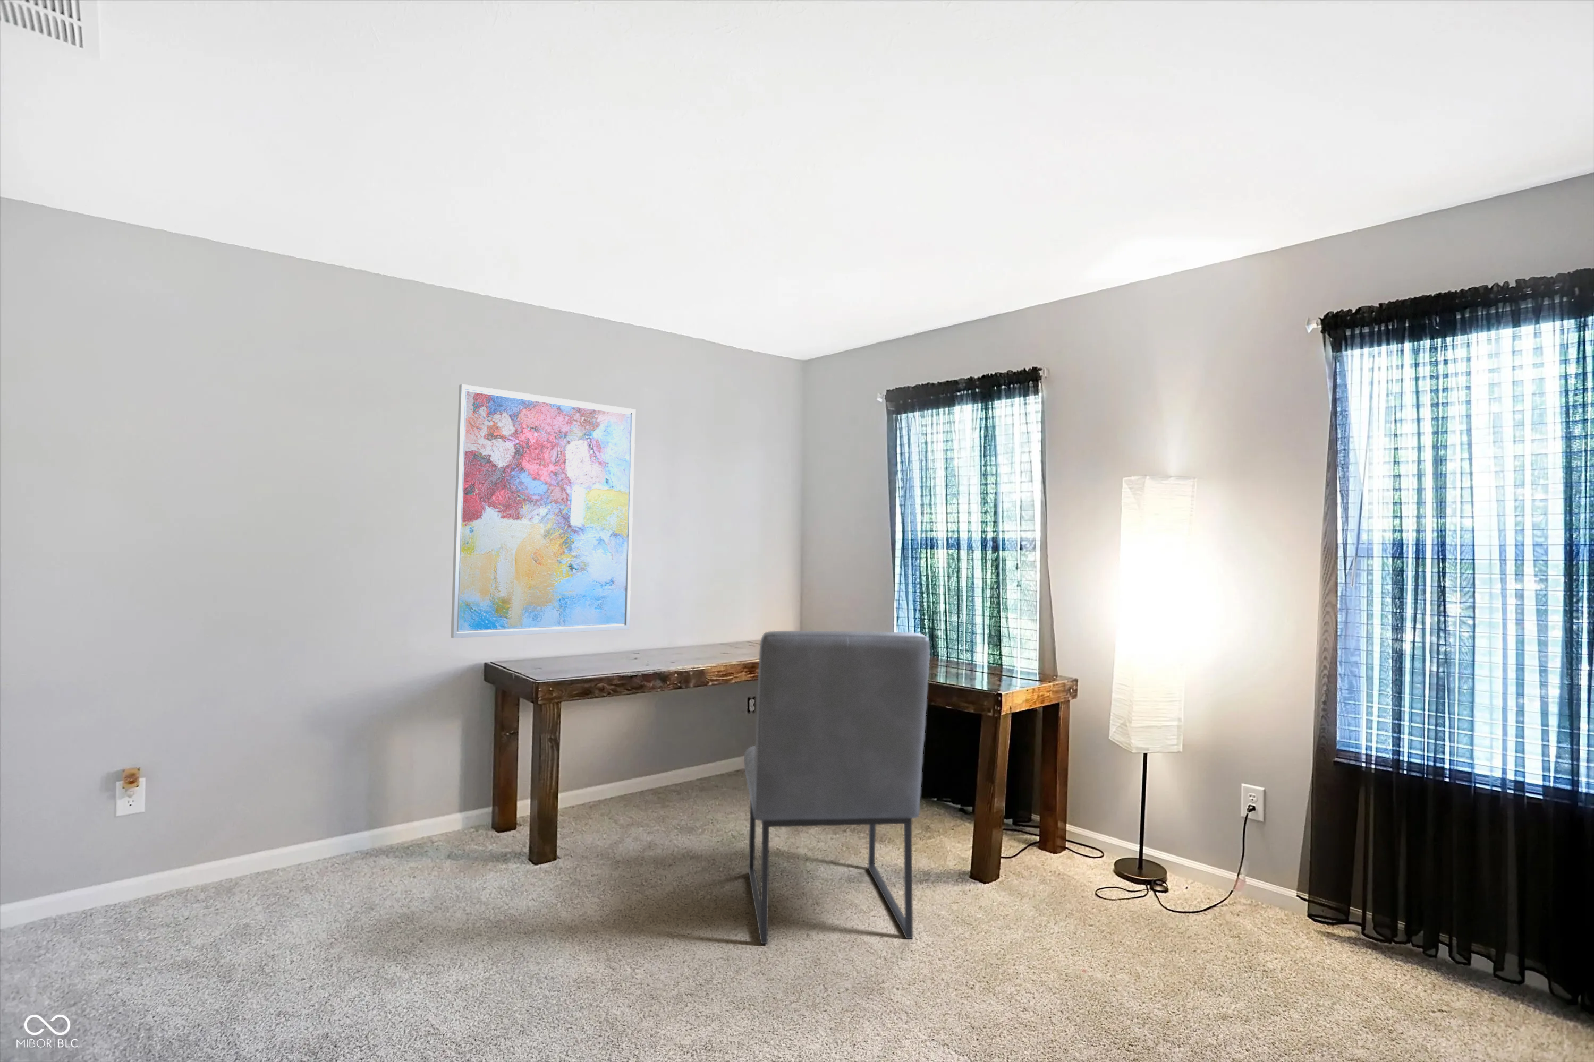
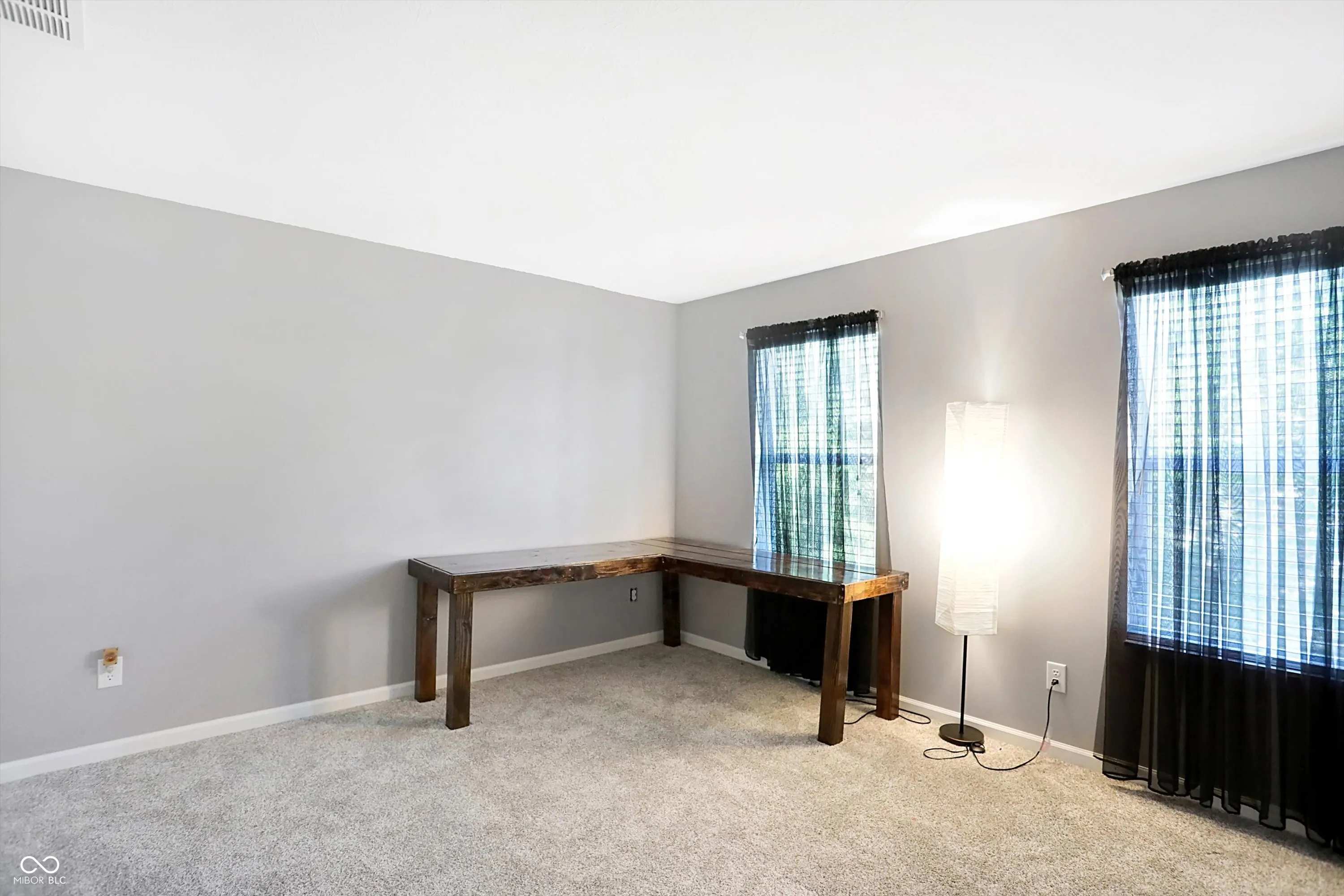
- chair [744,631,930,945]
- wall art [449,383,636,639]
